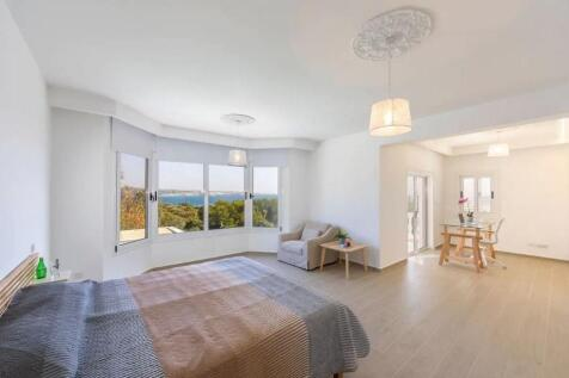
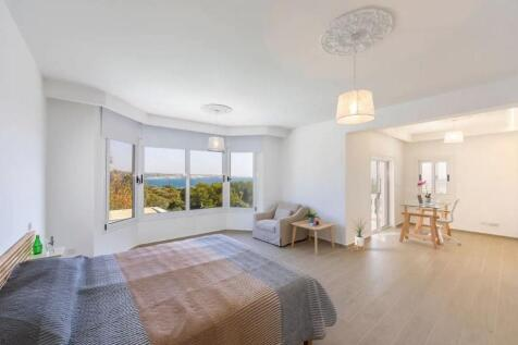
+ house plant [349,217,369,251]
